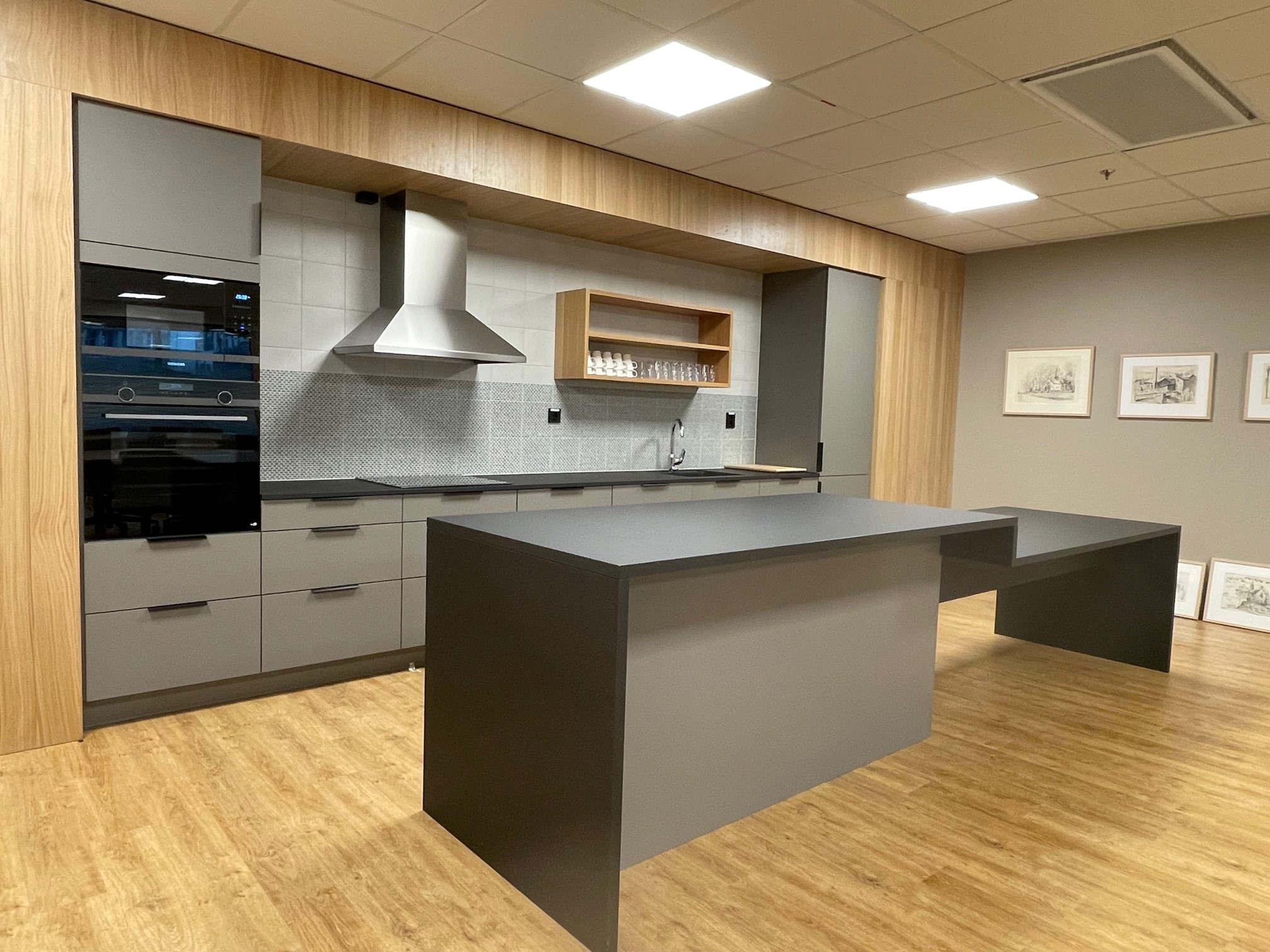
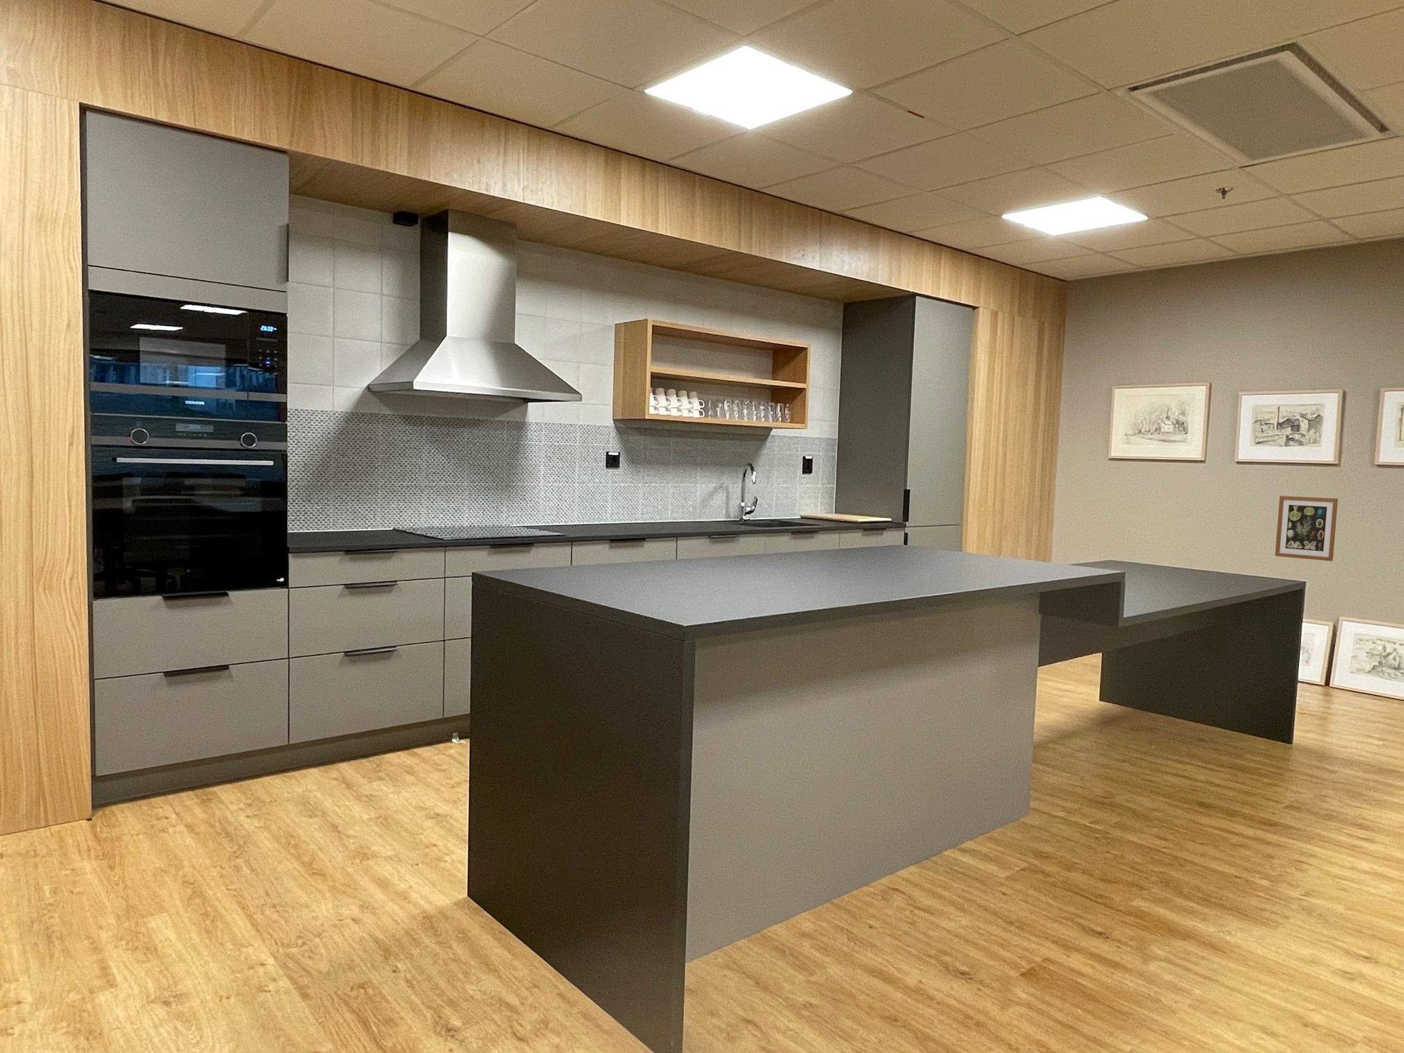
+ wall art [1275,496,1339,562]
